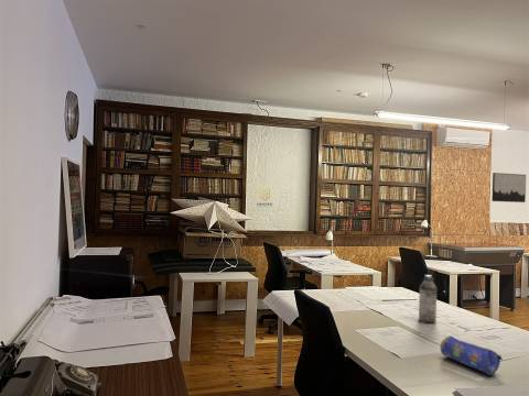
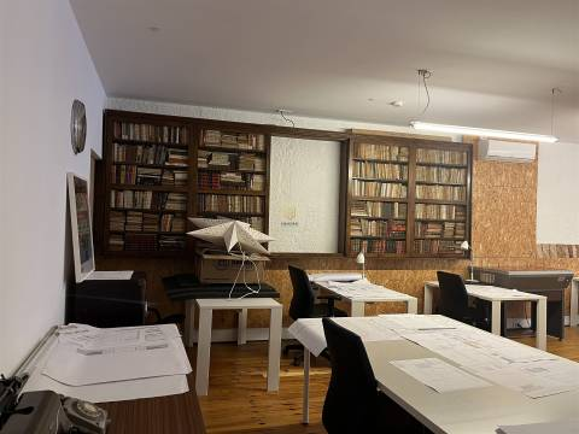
- pencil case [440,334,504,377]
- wall art [492,172,527,204]
- water bottle [418,274,438,324]
